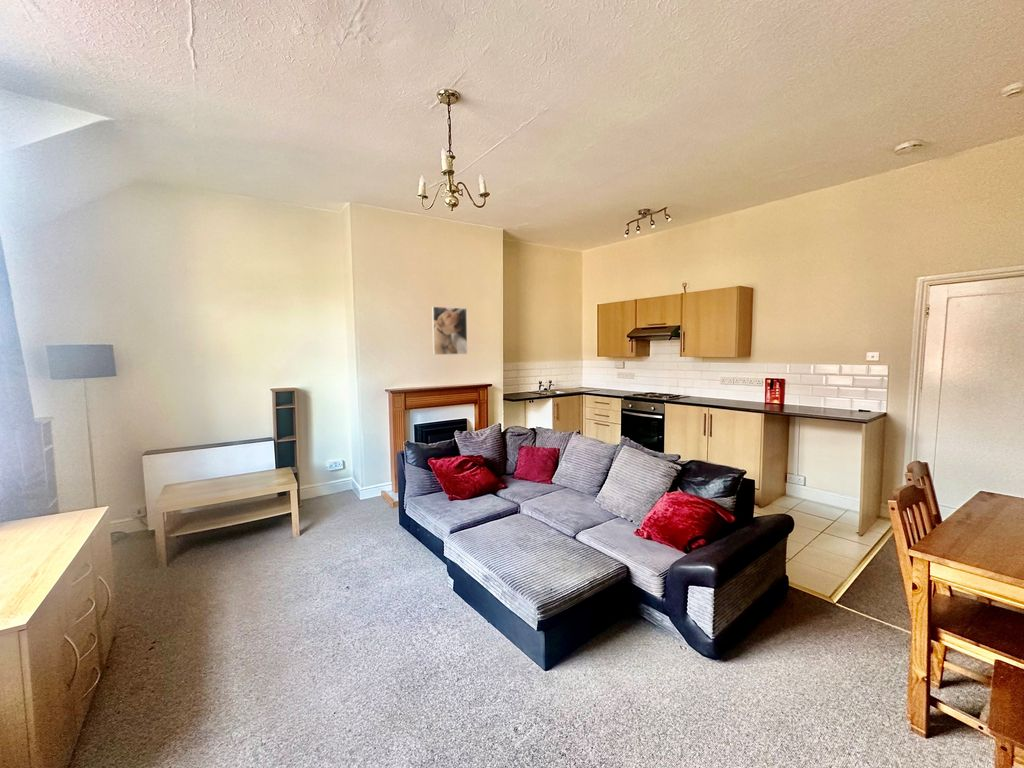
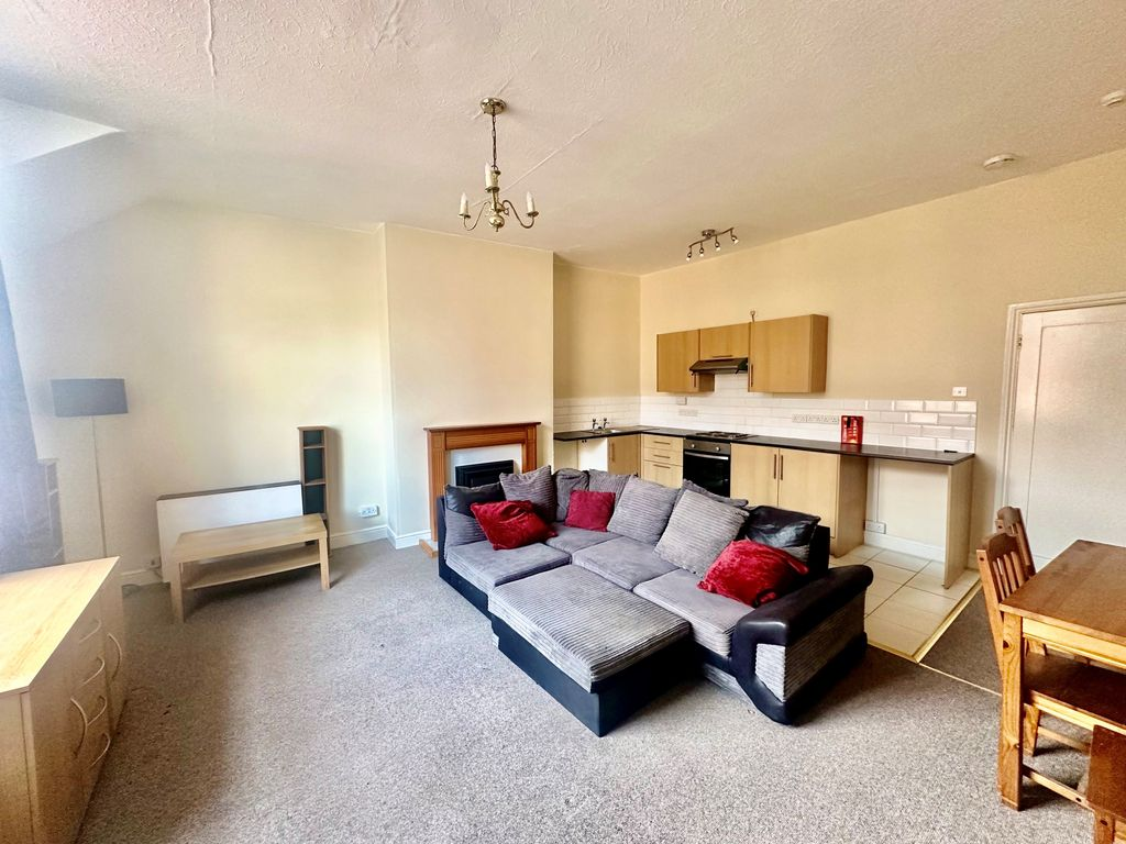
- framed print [431,306,468,356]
